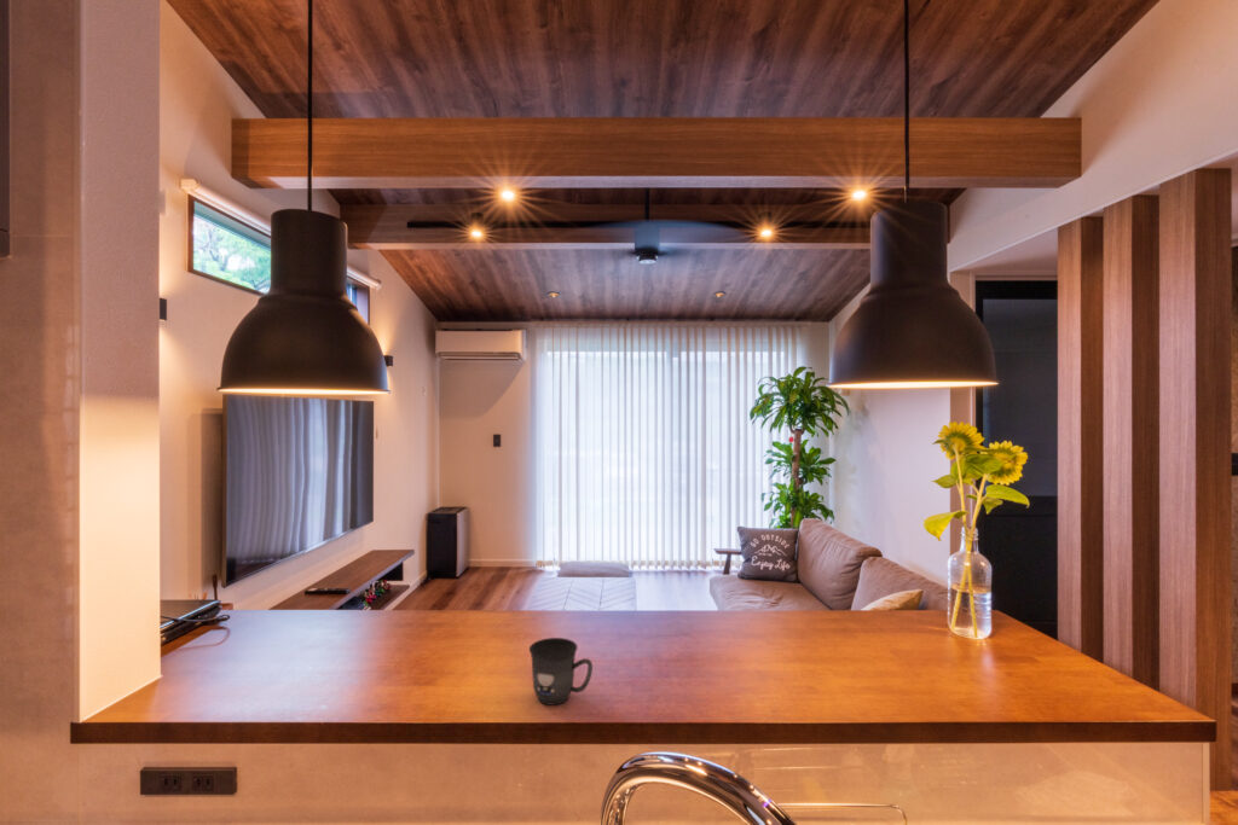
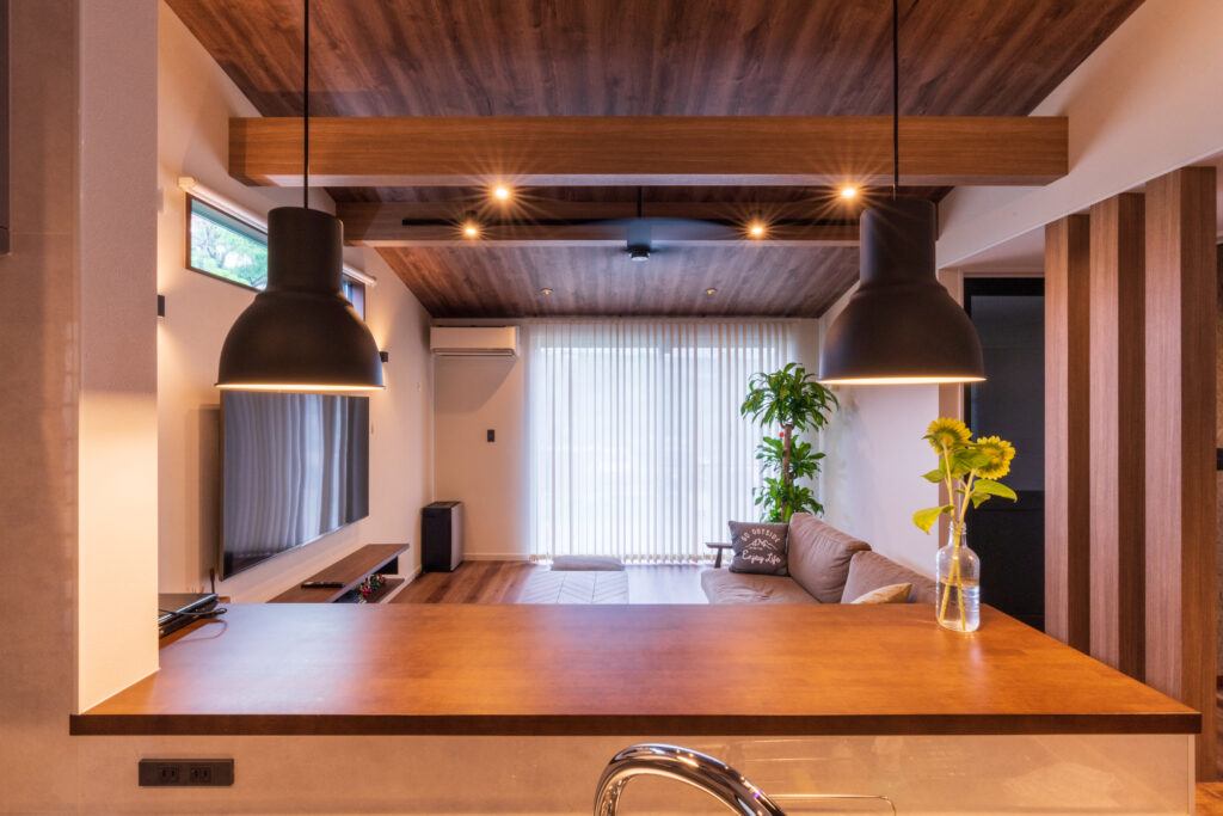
- mug [528,637,594,707]
